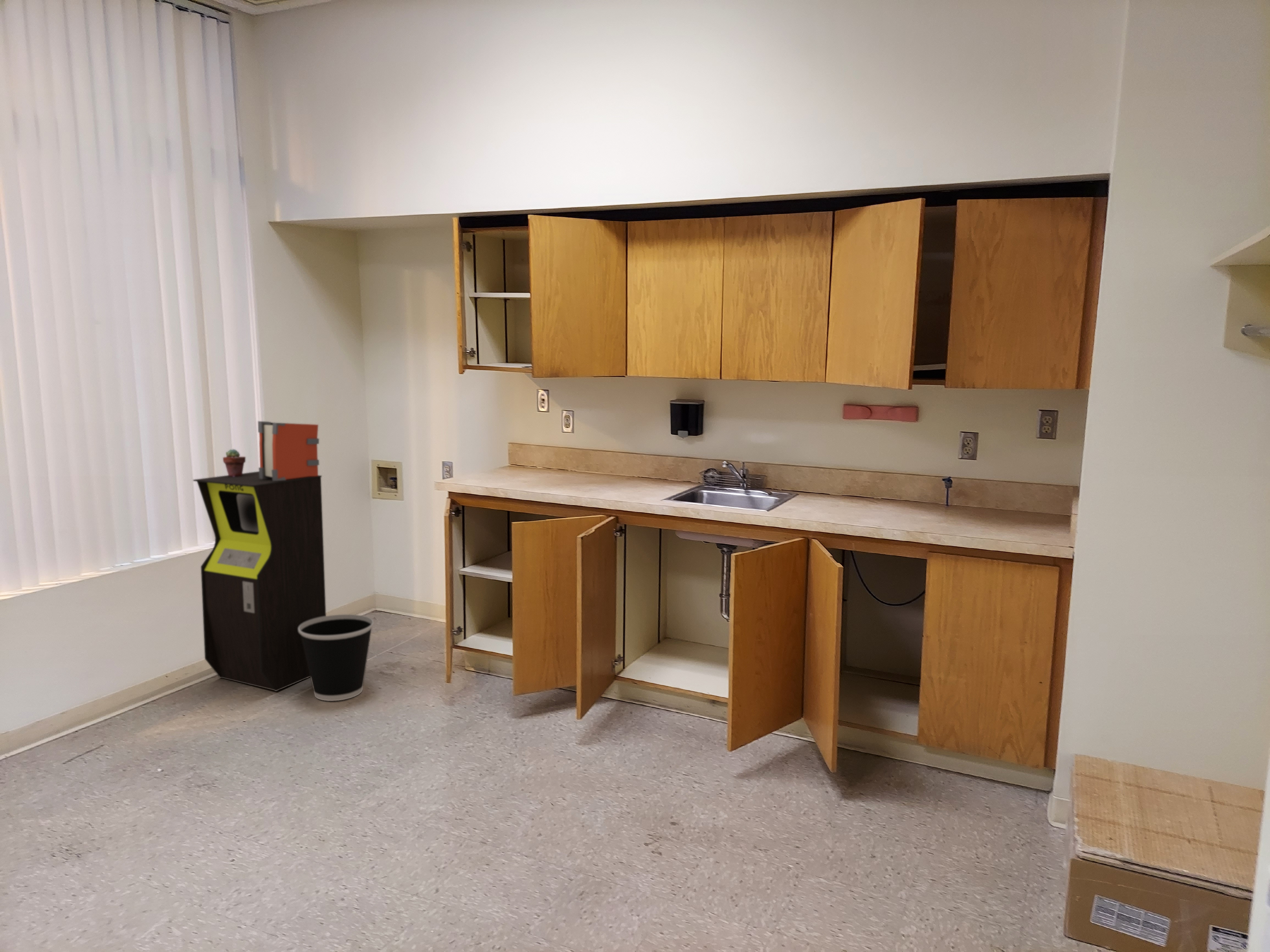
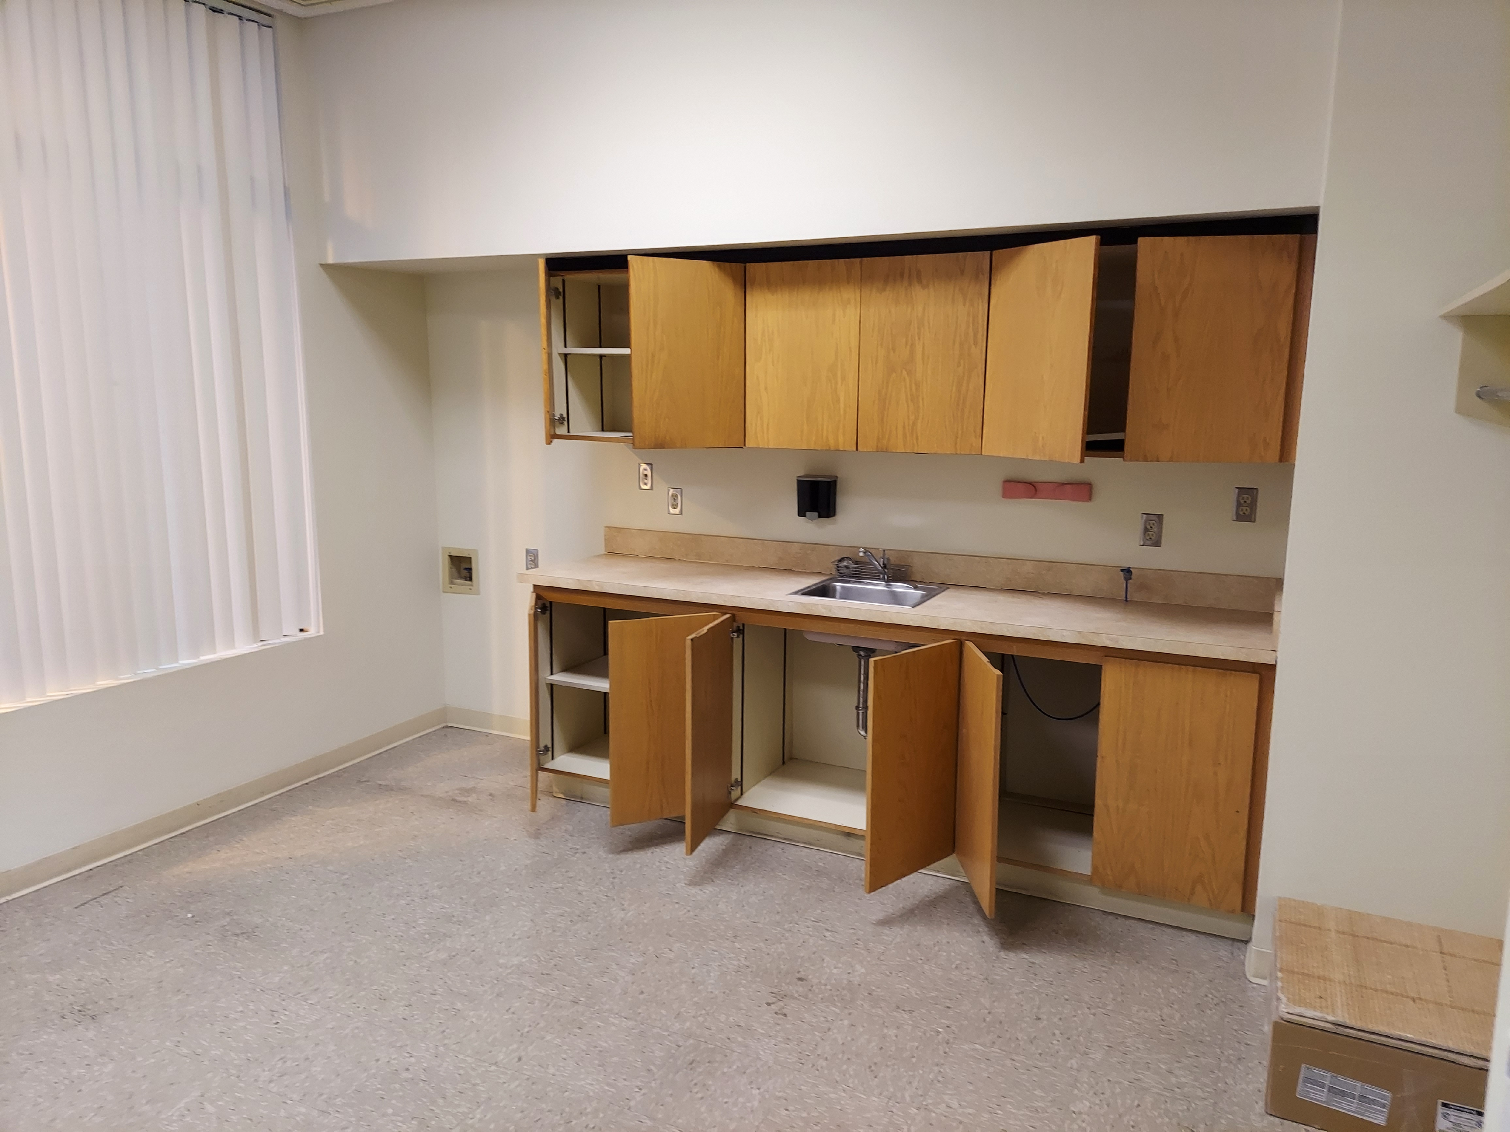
- storage cabinet [193,471,326,692]
- book [258,421,319,481]
- potted succulent [223,448,246,477]
- wastebasket [298,614,374,701]
